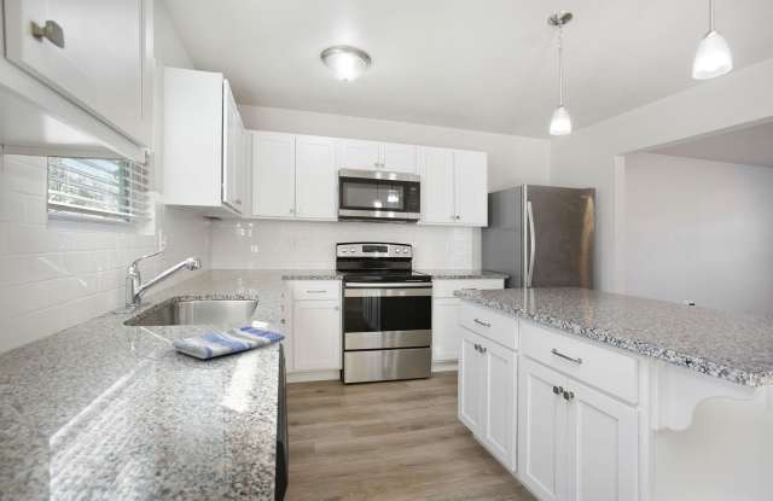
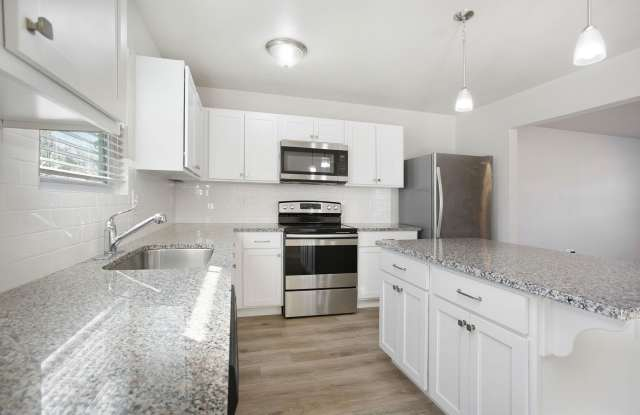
- dish towel [170,325,286,360]
